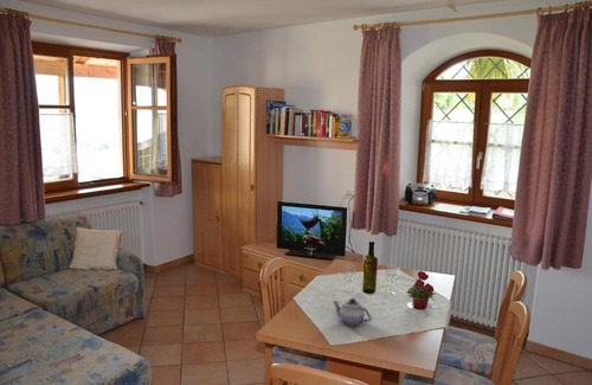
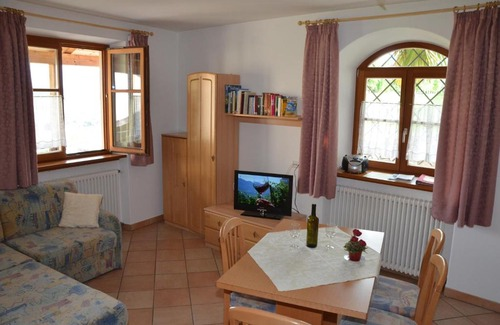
- teapot [332,297,373,327]
